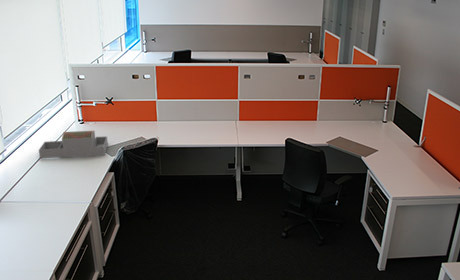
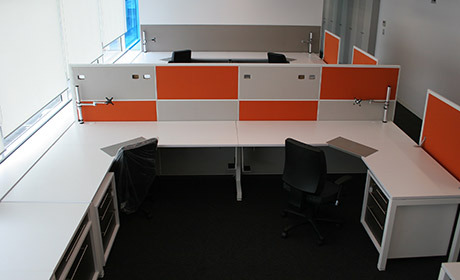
- architectural model [38,130,109,159]
